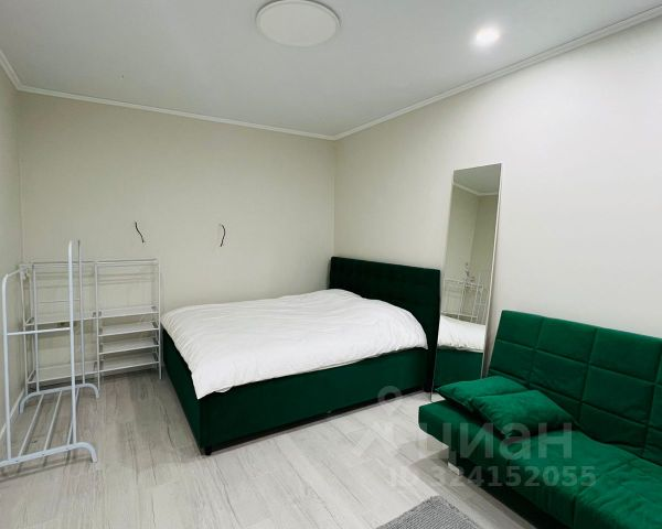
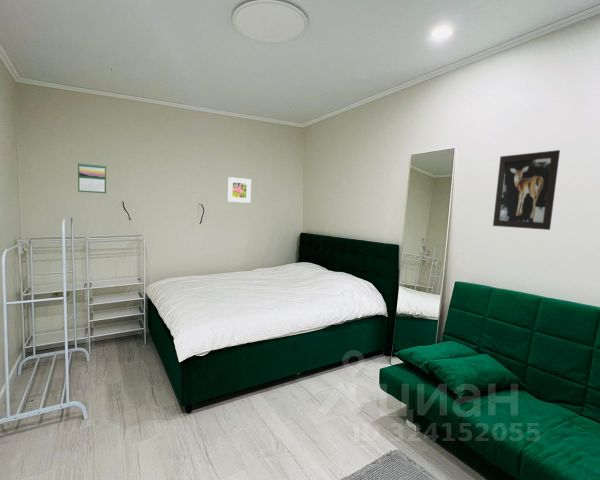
+ calendar [77,162,107,194]
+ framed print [226,176,252,204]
+ wall art [492,149,561,231]
